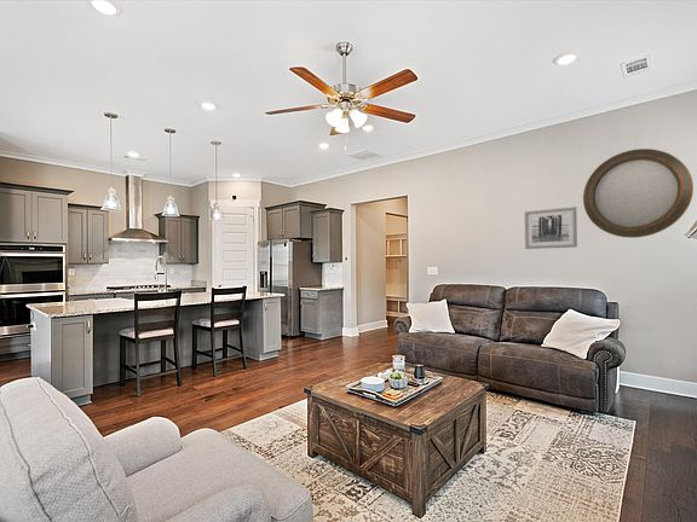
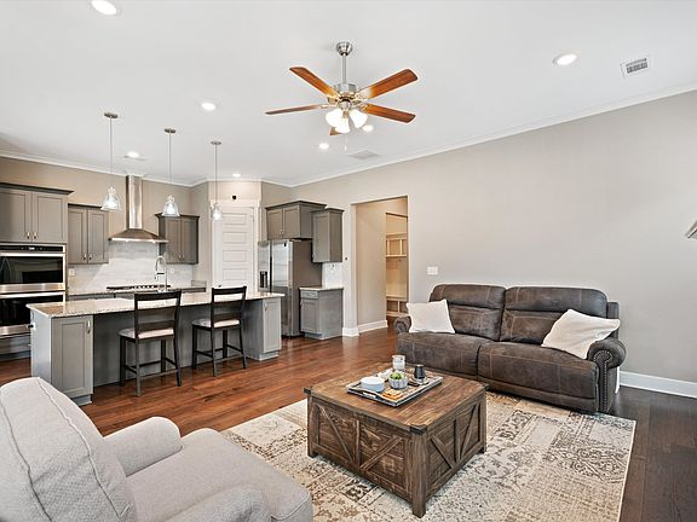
- home mirror [582,147,695,239]
- wall art [524,205,578,250]
